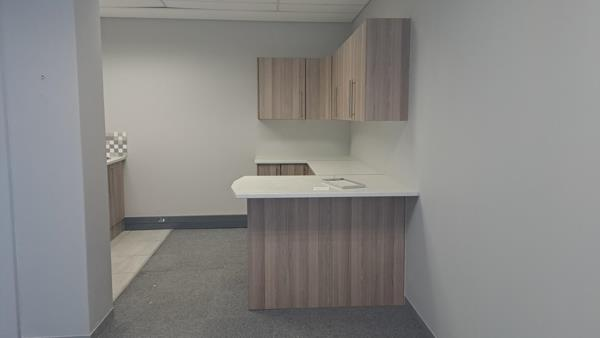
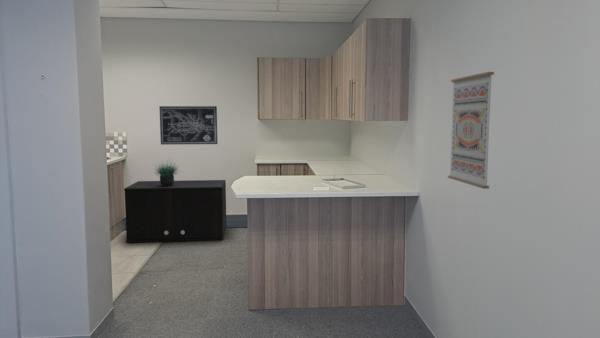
+ wall art [158,105,219,146]
+ storage cabinet [123,179,227,244]
+ potted plant [153,157,183,186]
+ wall art [447,71,495,190]
